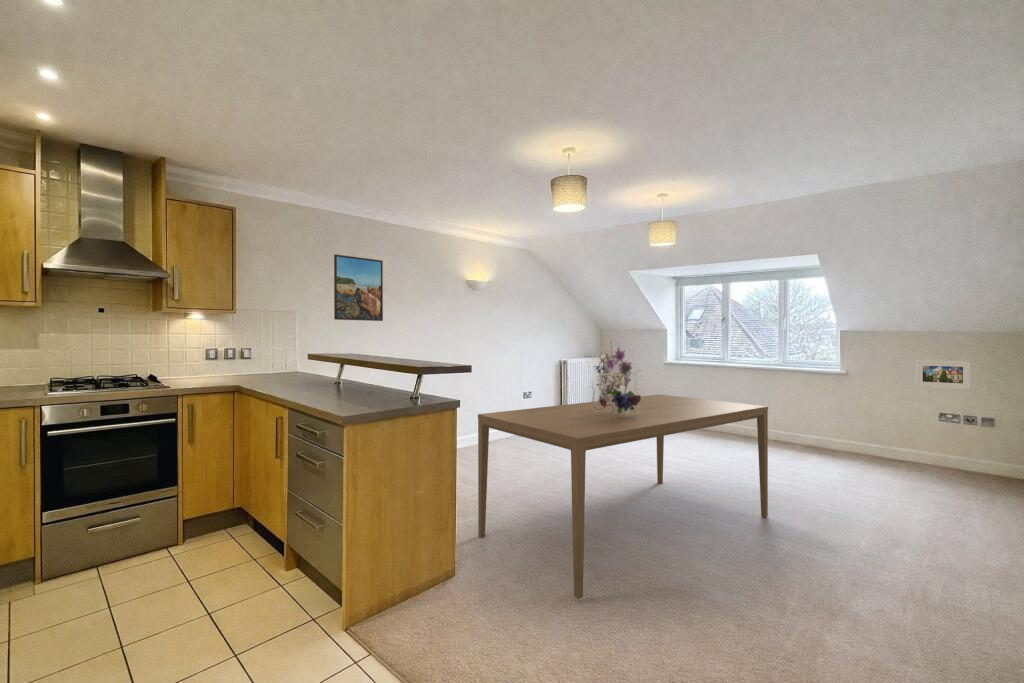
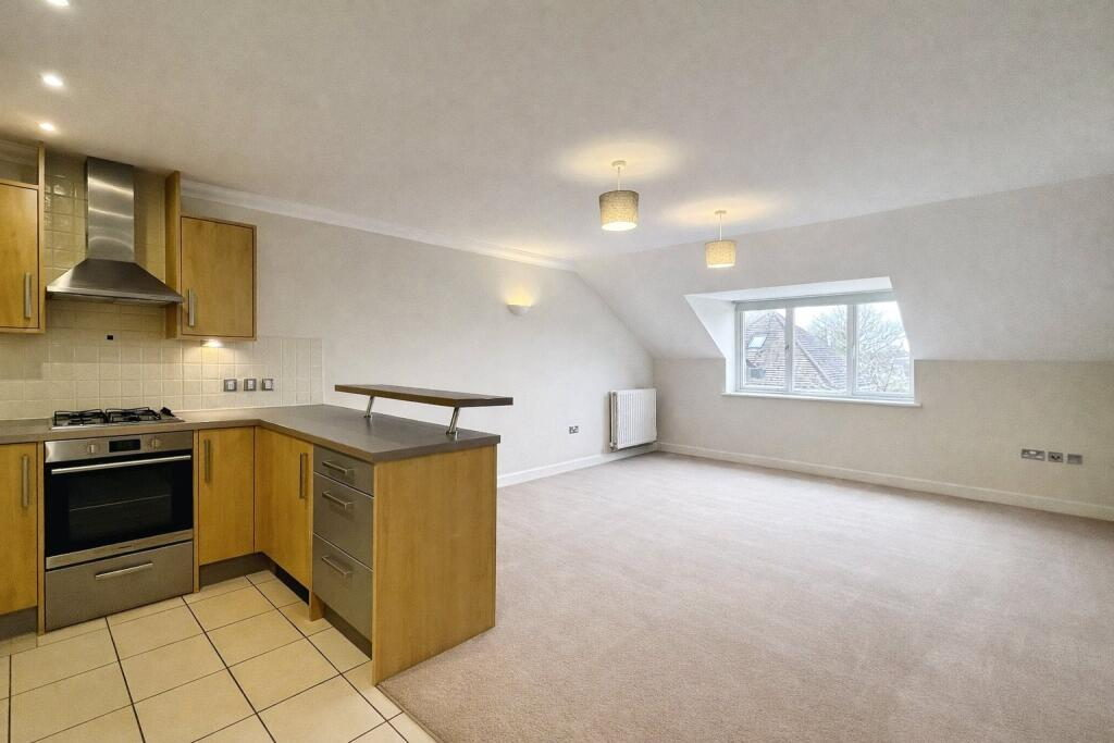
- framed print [333,253,384,322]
- bouquet [584,339,644,414]
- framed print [915,359,971,390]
- dining table [477,393,769,600]
